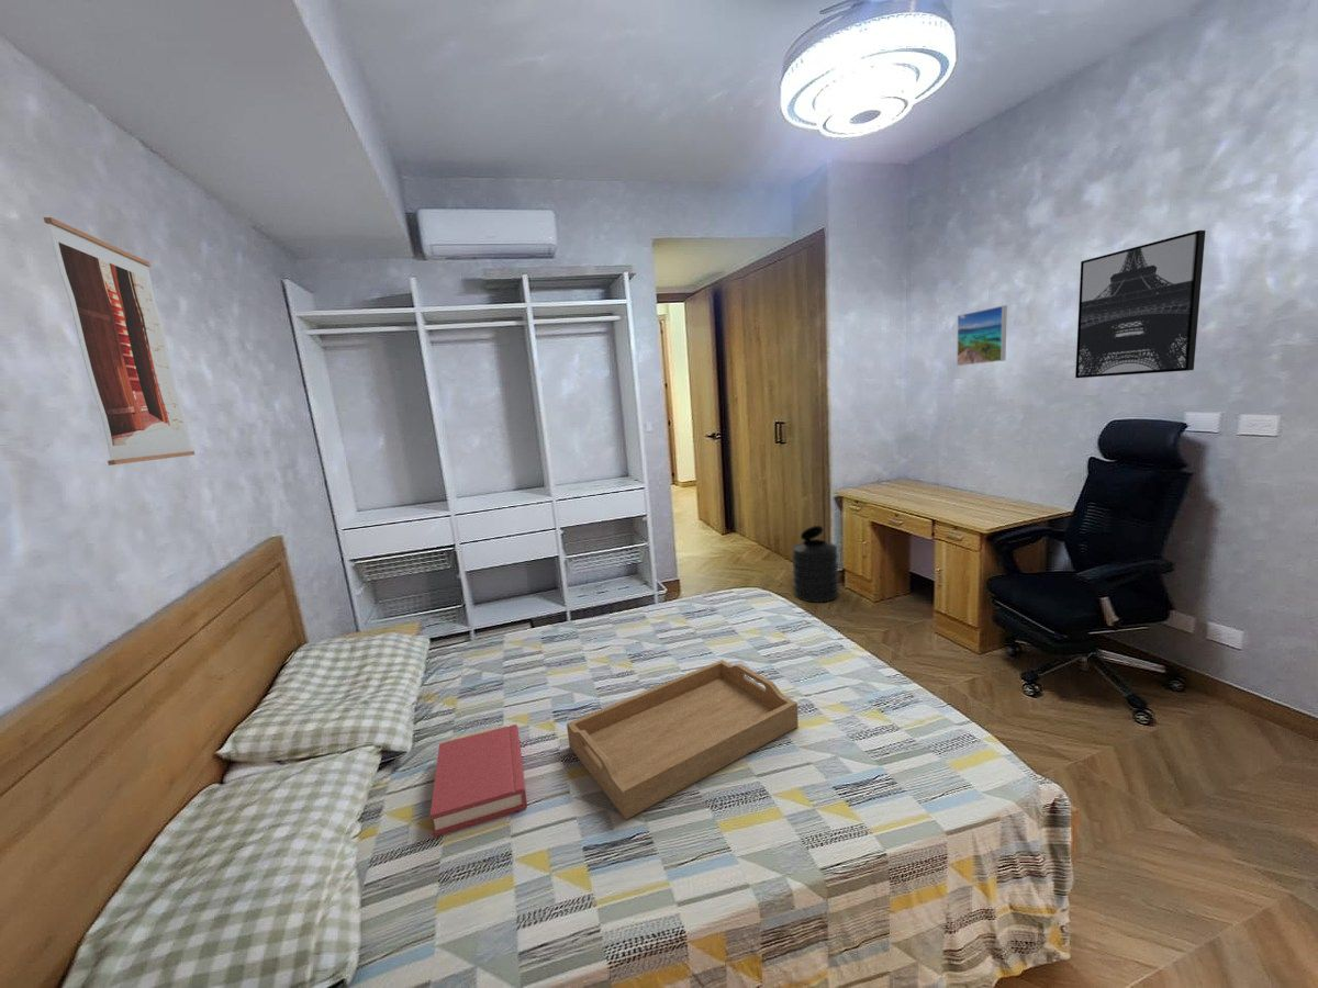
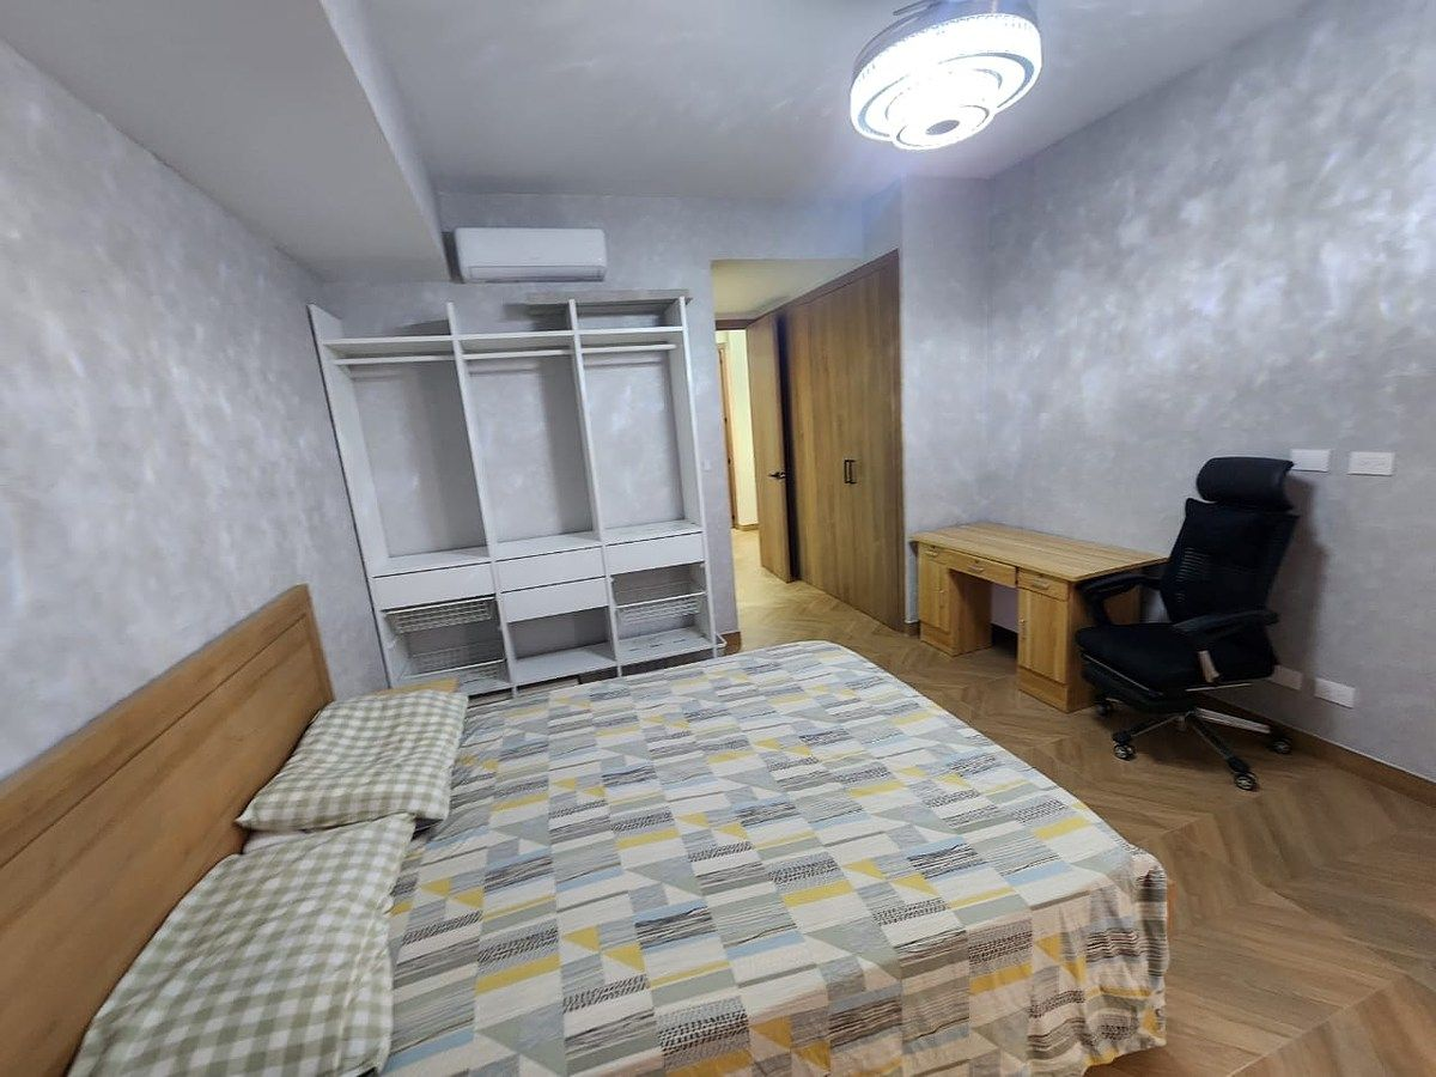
- wall art [43,216,196,467]
- serving tray [566,659,800,821]
- trash can [791,525,840,604]
- hardback book [429,723,528,838]
- wall art [1074,229,1207,379]
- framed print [956,304,1008,367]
